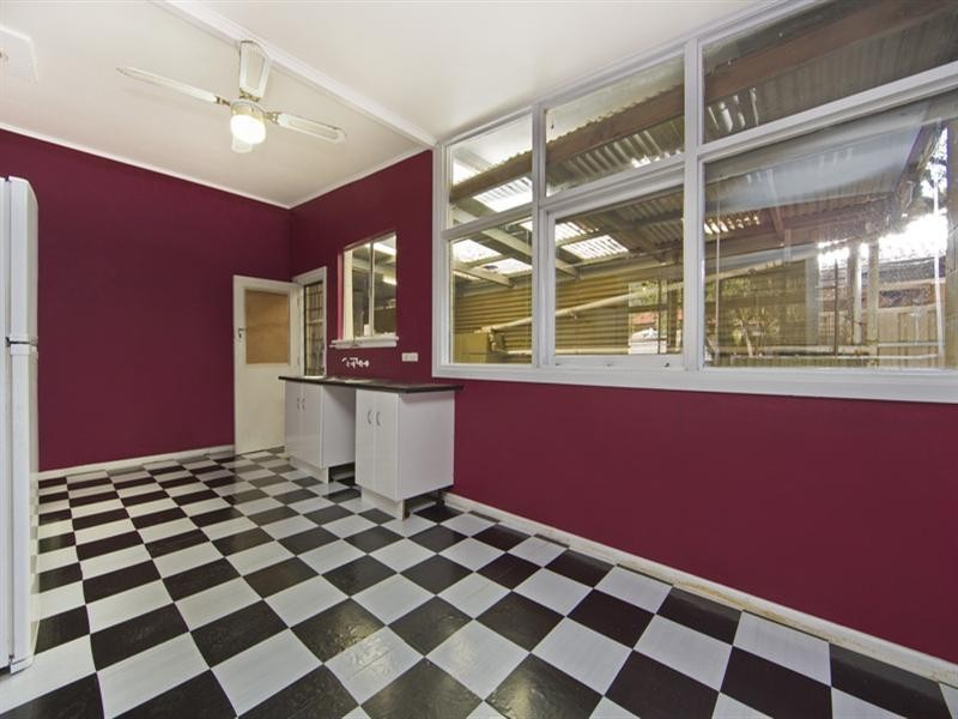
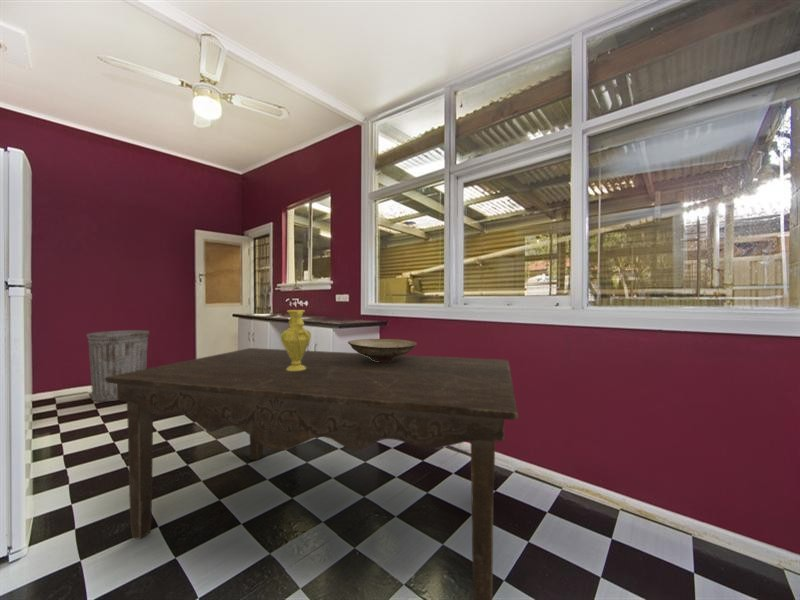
+ dining table [105,347,519,600]
+ decorative bowl [347,338,418,362]
+ trash can [86,329,150,402]
+ vase [280,309,312,371]
